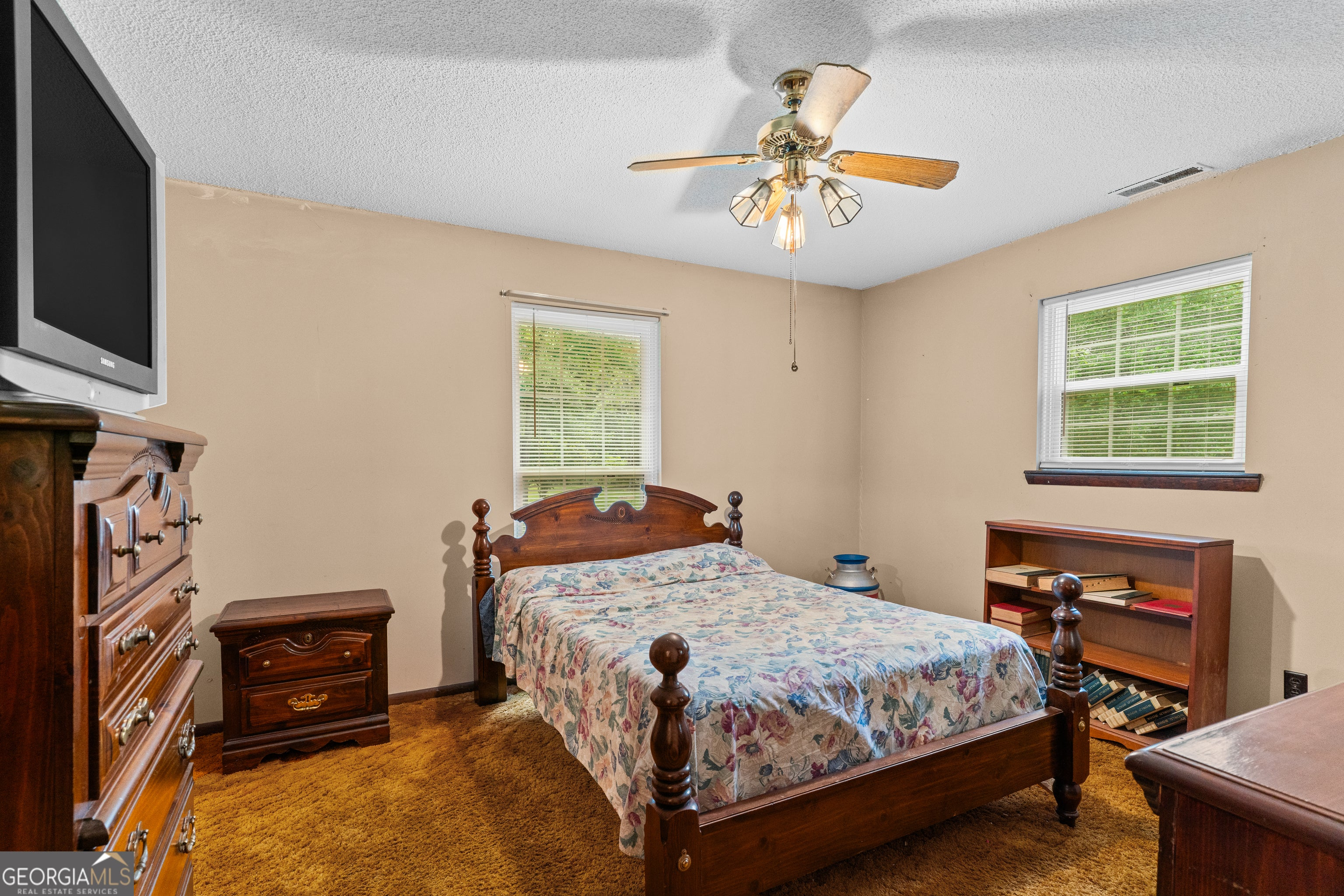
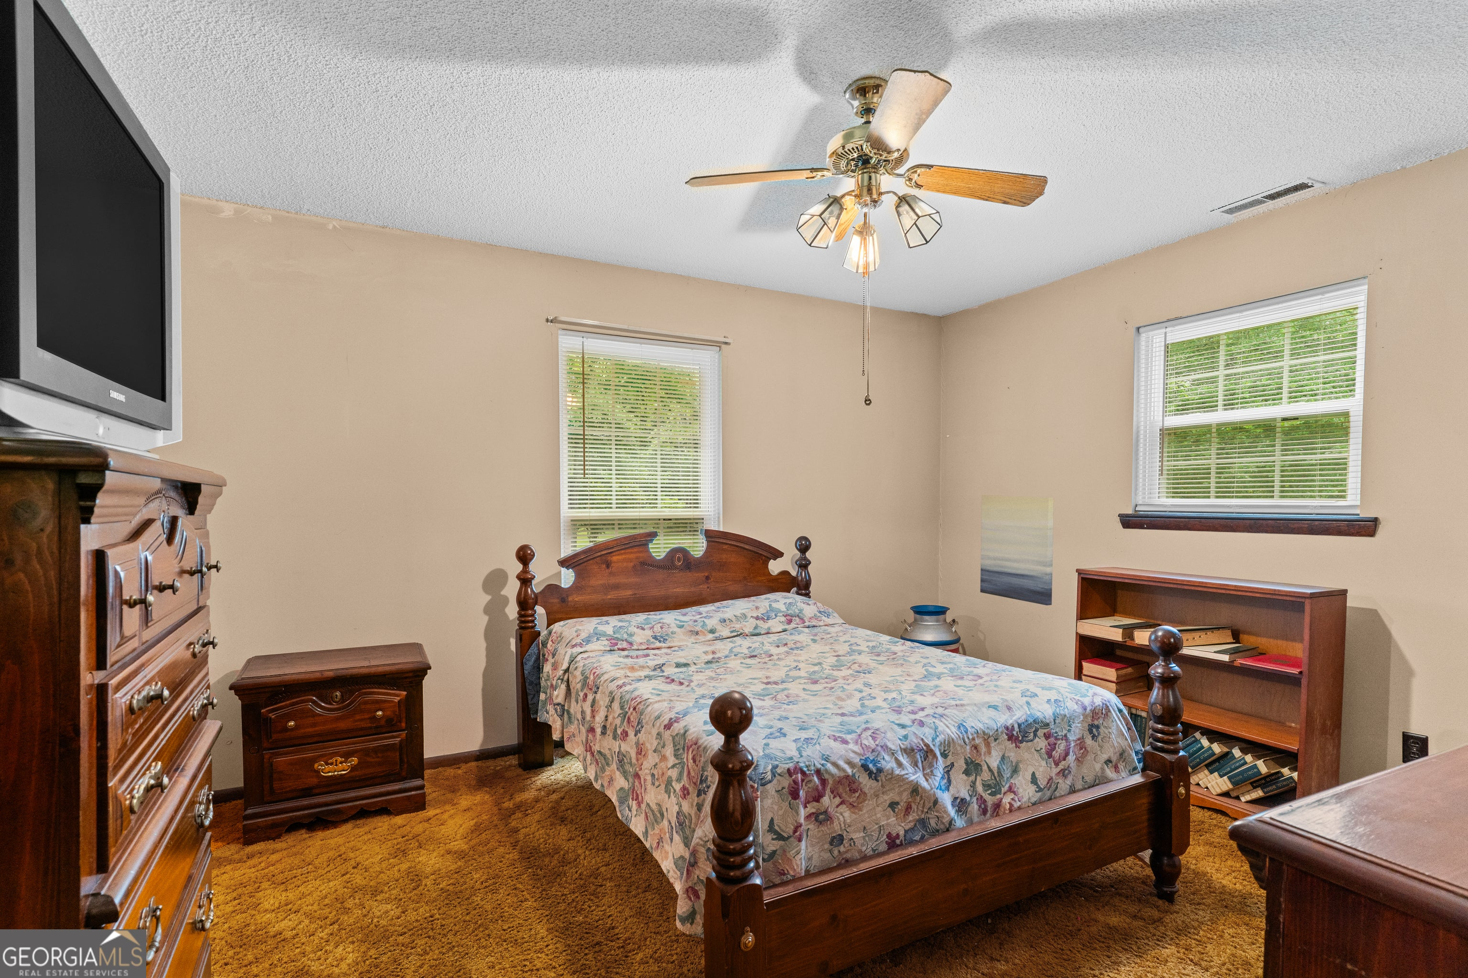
+ wall art [980,494,1054,606]
